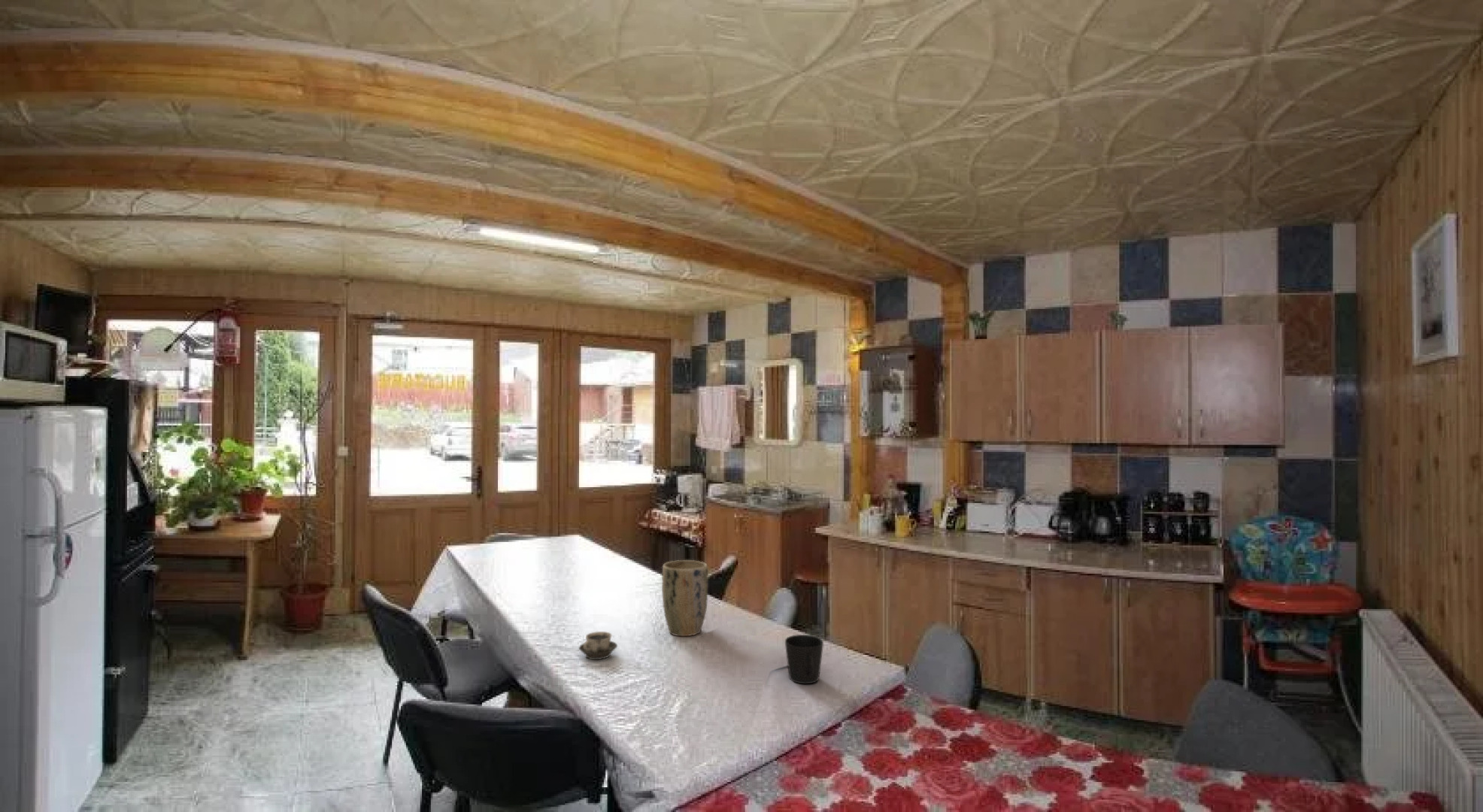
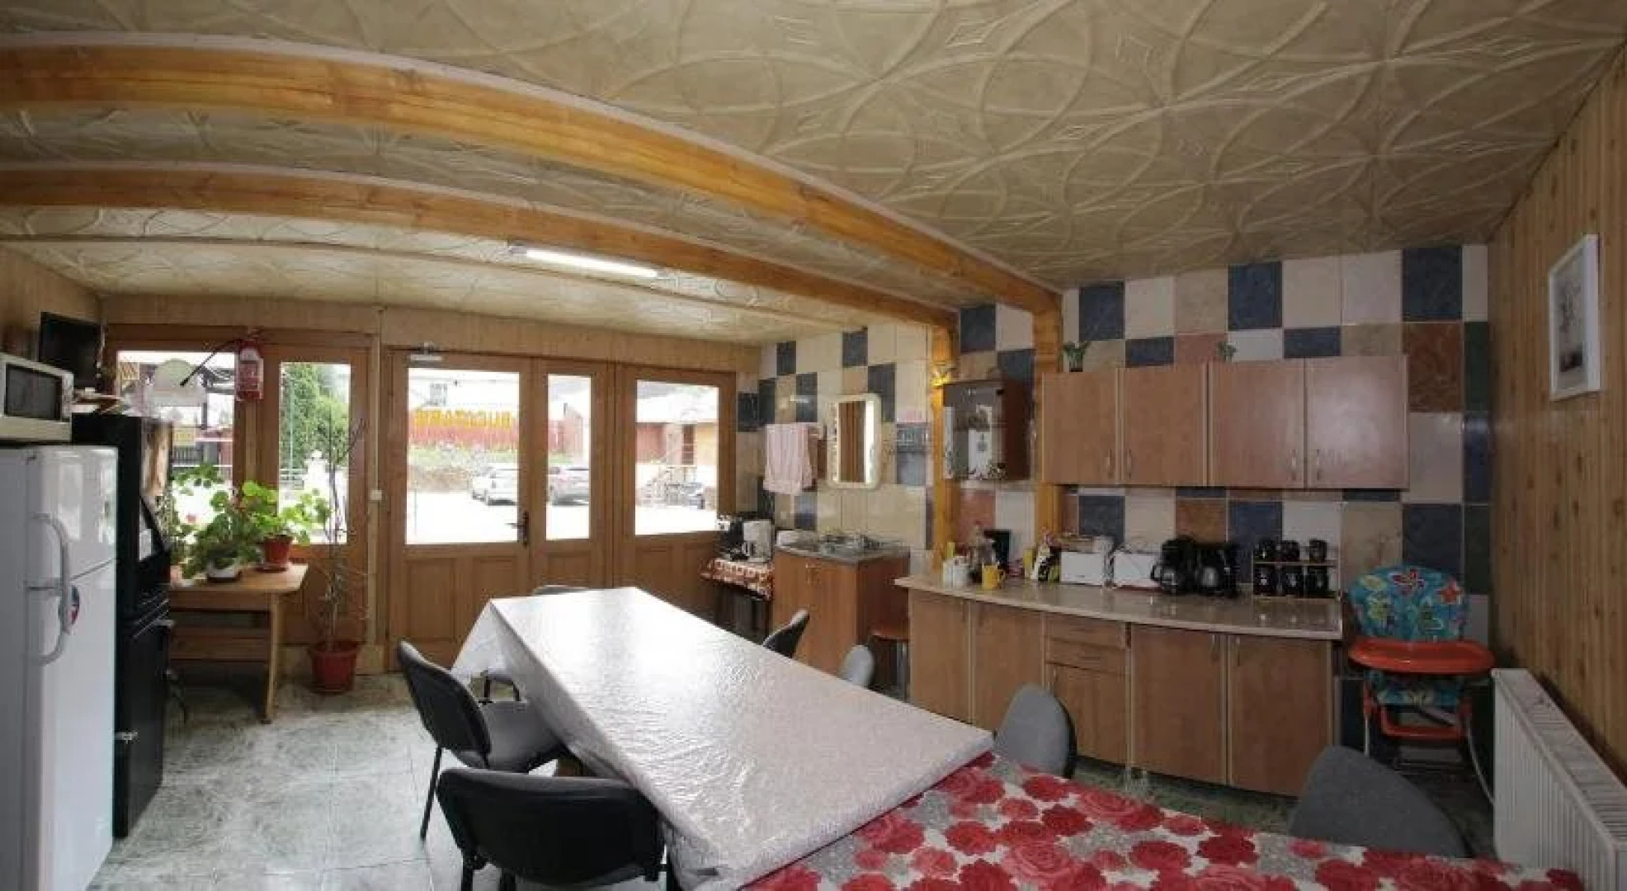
- plant pot [661,559,708,637]
- cup [578,631,618,660]
- cup [784,634,824,685]
